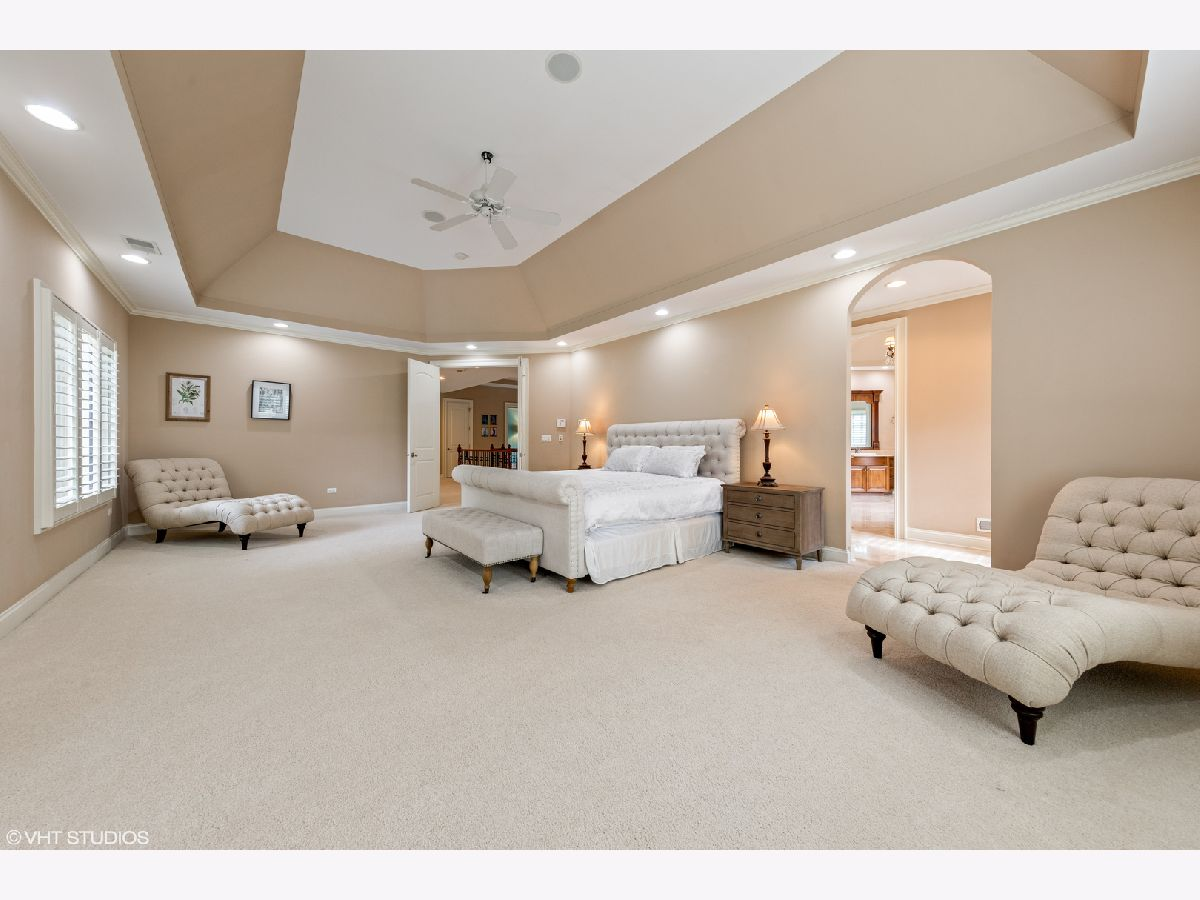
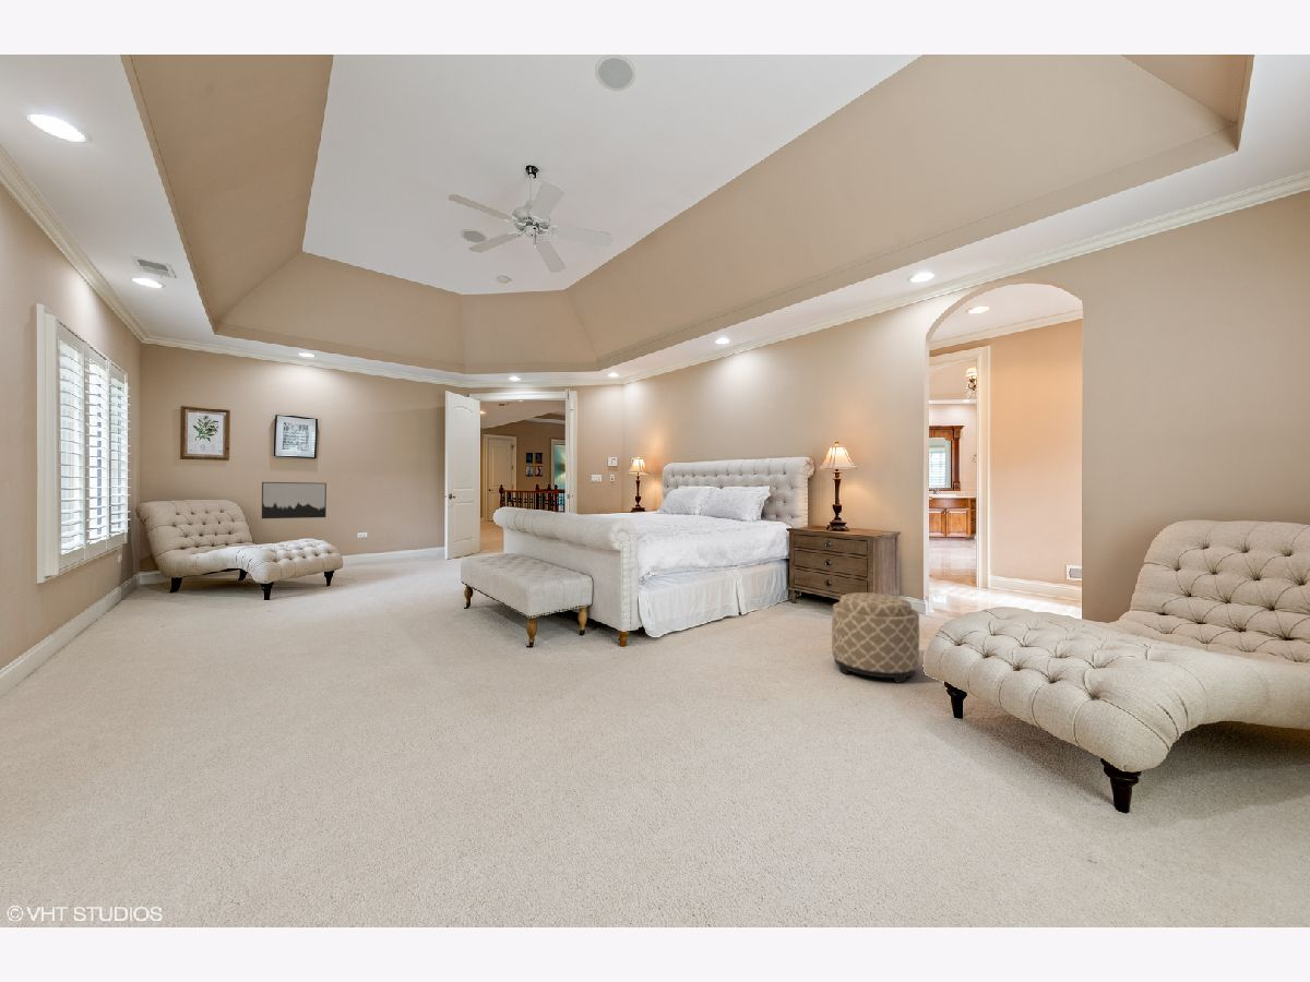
+ wall art [261,481,327,519]
+ ottoman [831,591,920,684]
